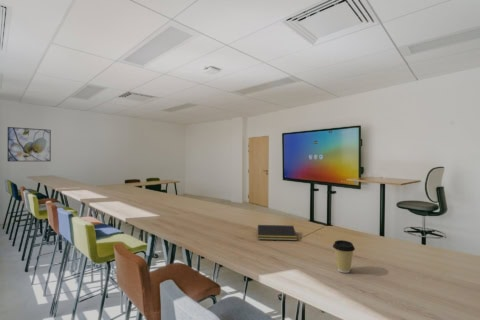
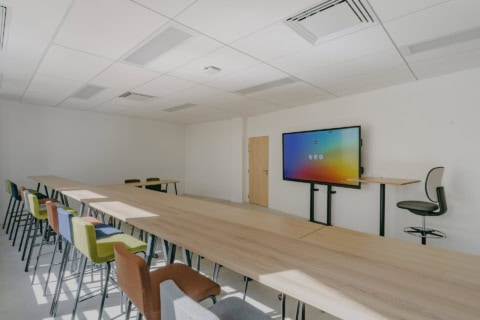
- coffee cup [332,239,356,274]
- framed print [7,126,52,162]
- notepad [257,224,298,242]
